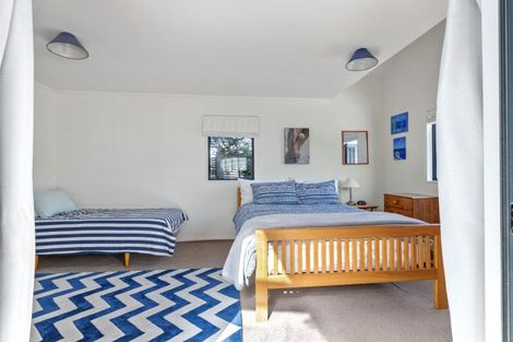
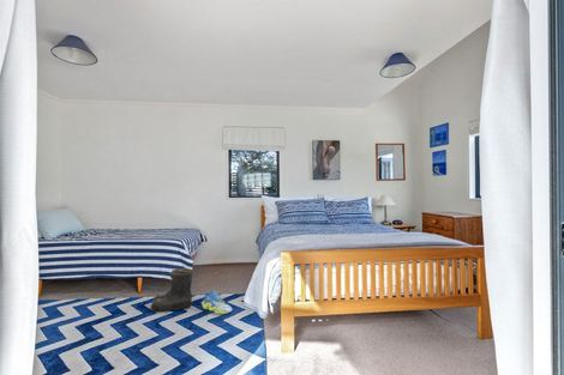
+ sneaker [202,290,233,315]
+ boots [150,267,193,313]
